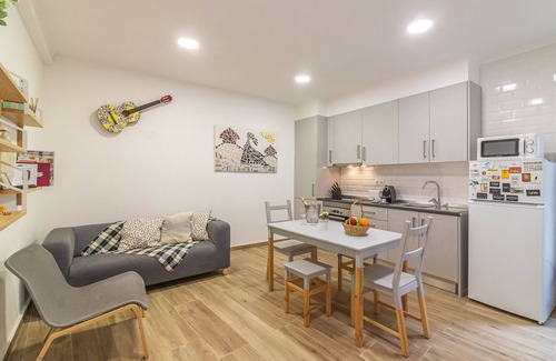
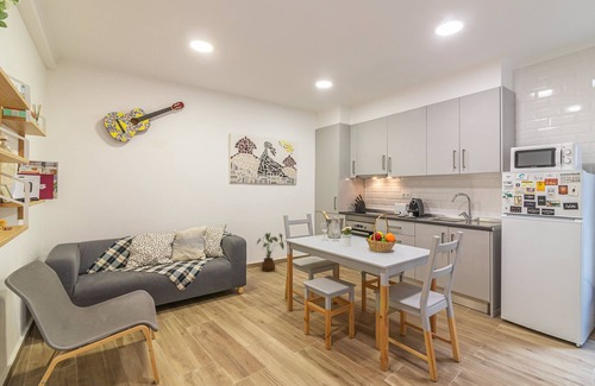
+ house plant [256,232,286,273]
